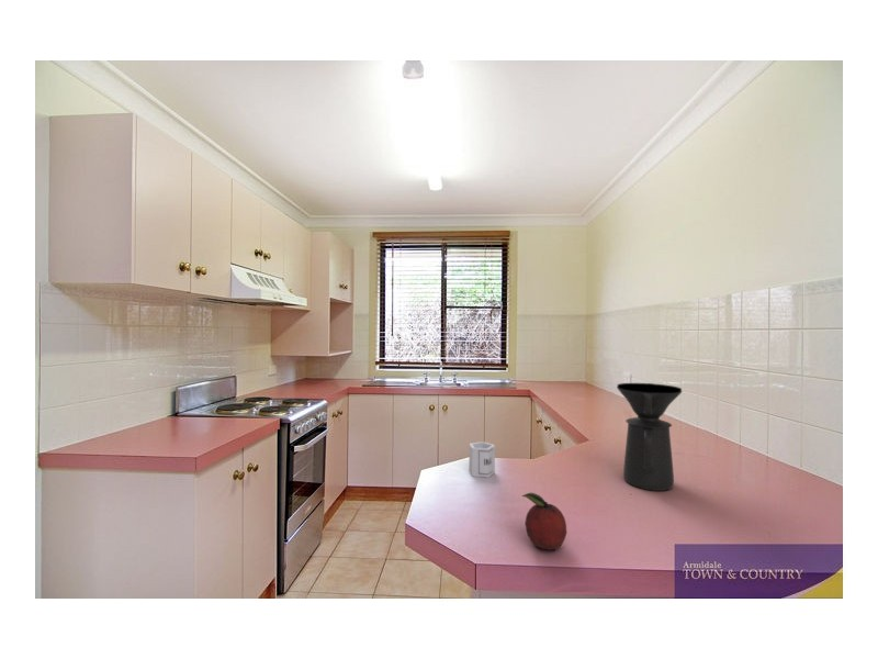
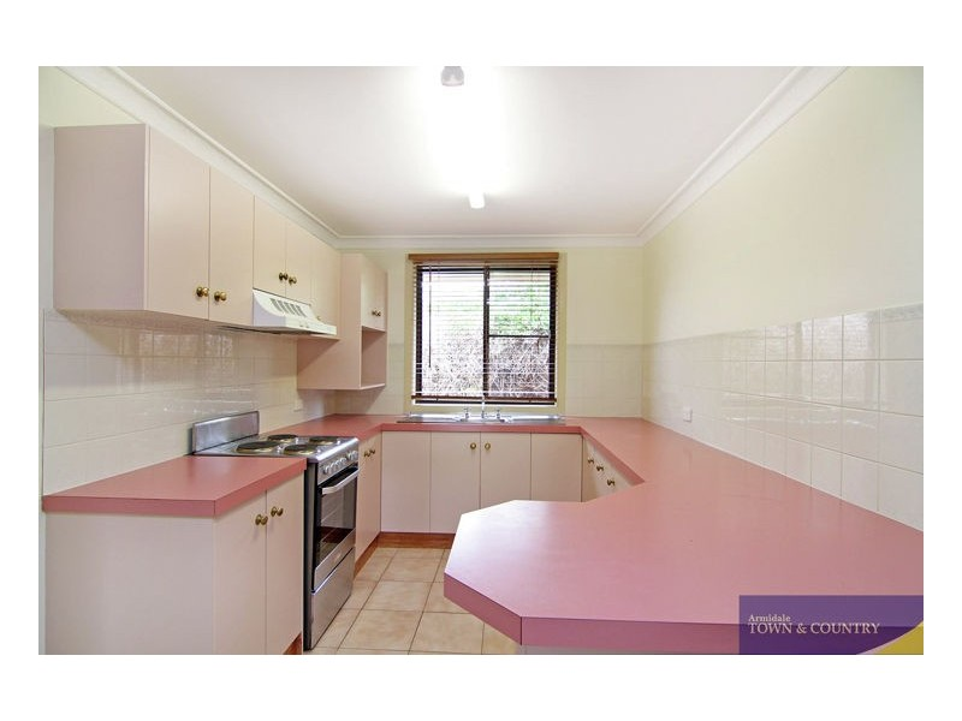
- fruit [521,492,569,550]
- cup [469,440,496,479]
- coffee maker [616,382,683,492]
